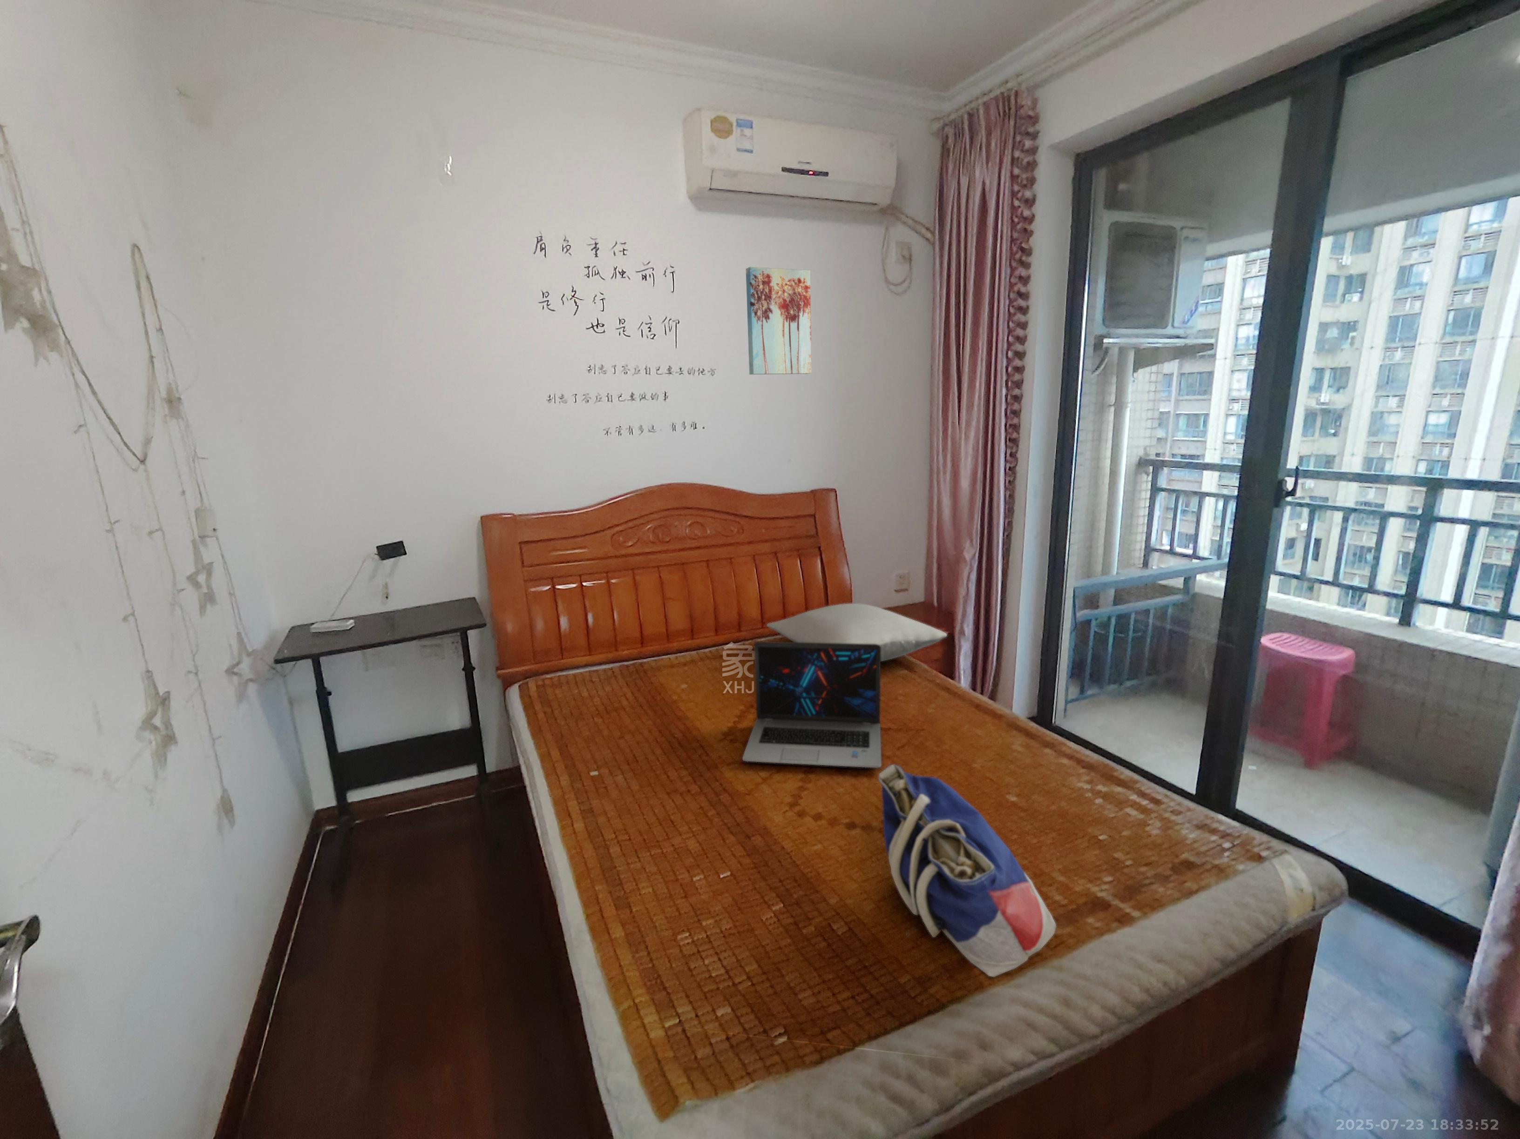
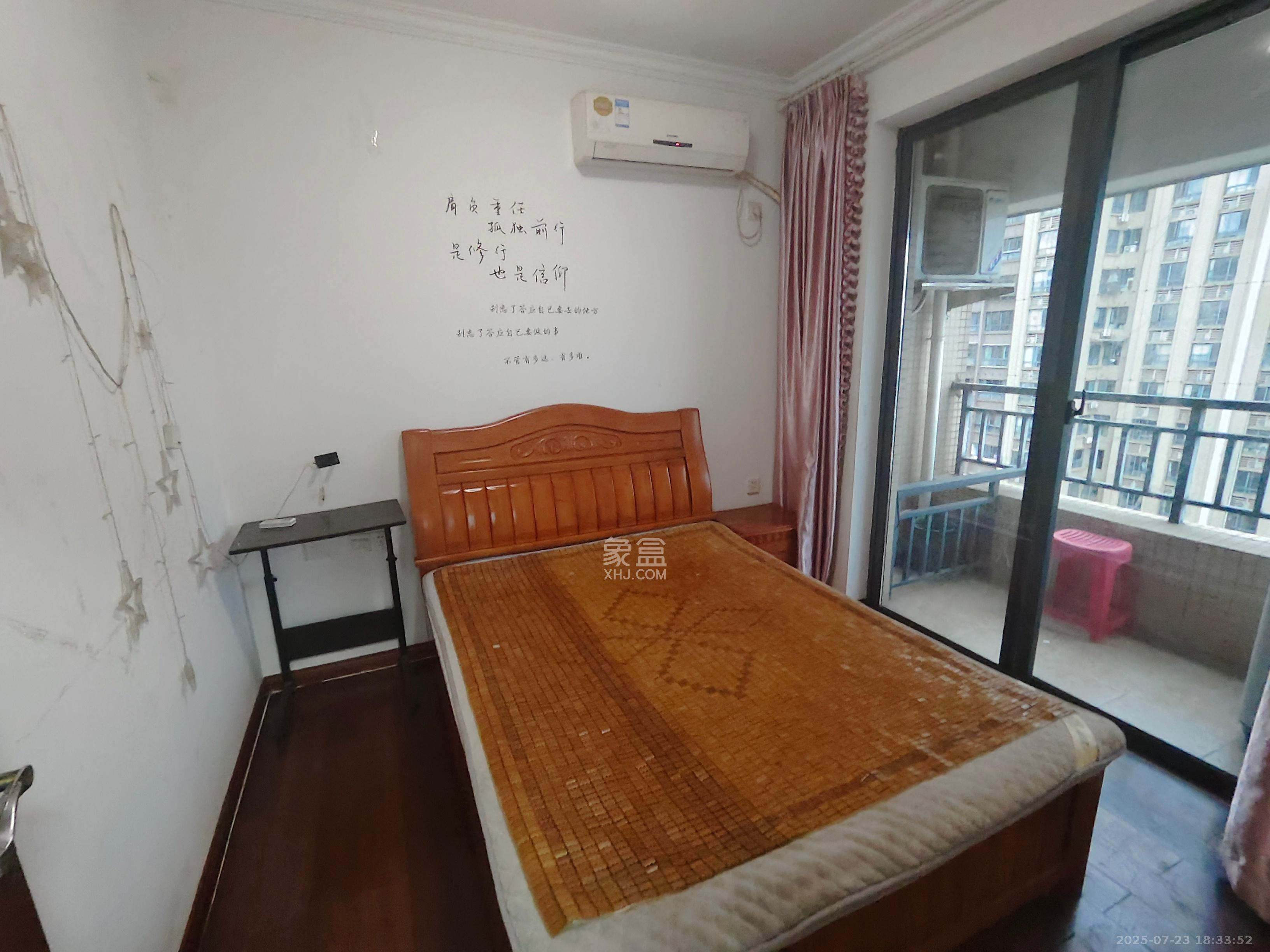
- wall art [746,267,813,374]
- pillow [766,603,948,662]
- laptop [742,641,882,768]
- tote bag [877,763,1057,977]
